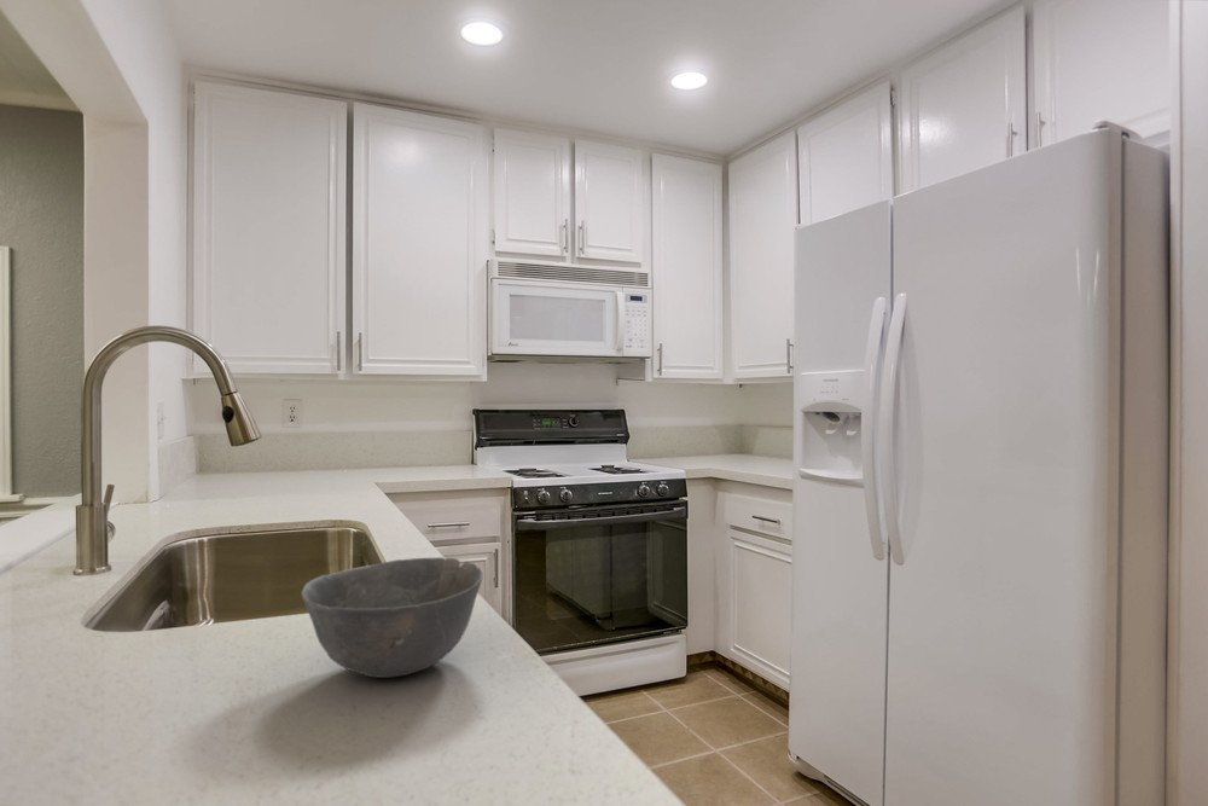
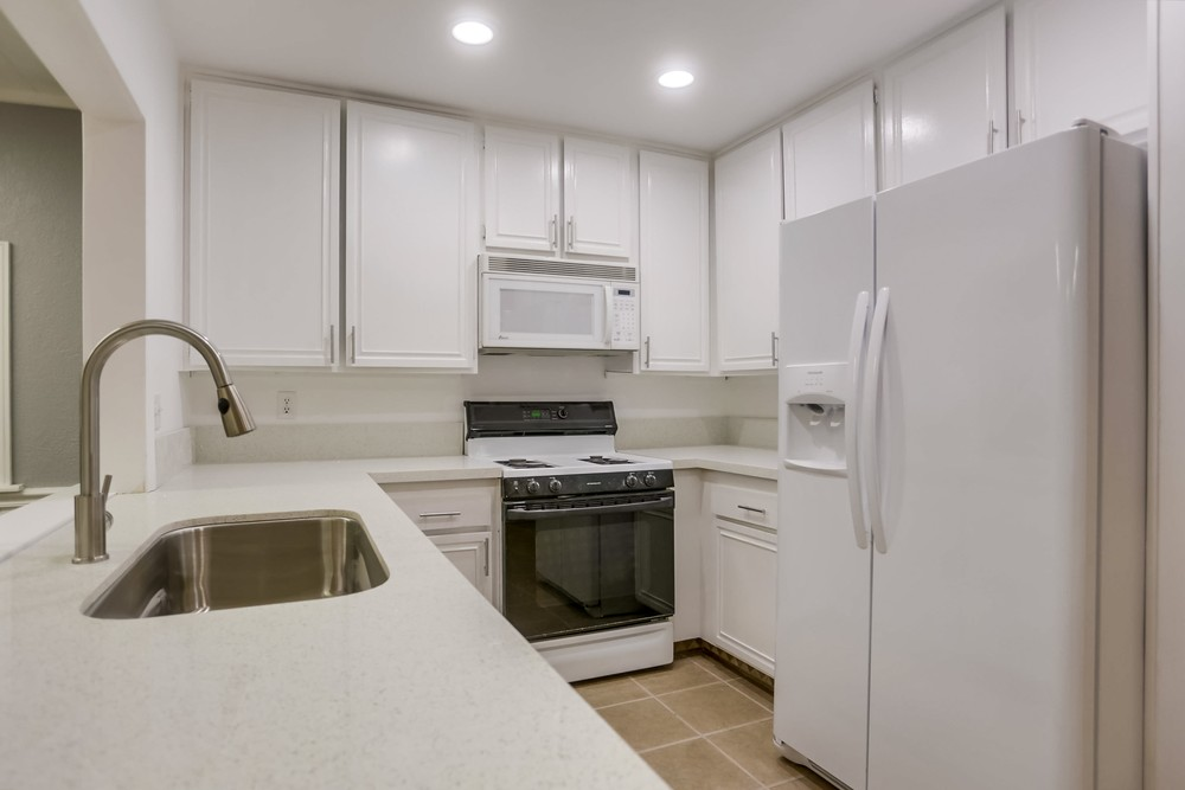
- bowl [300,556,484,679]
